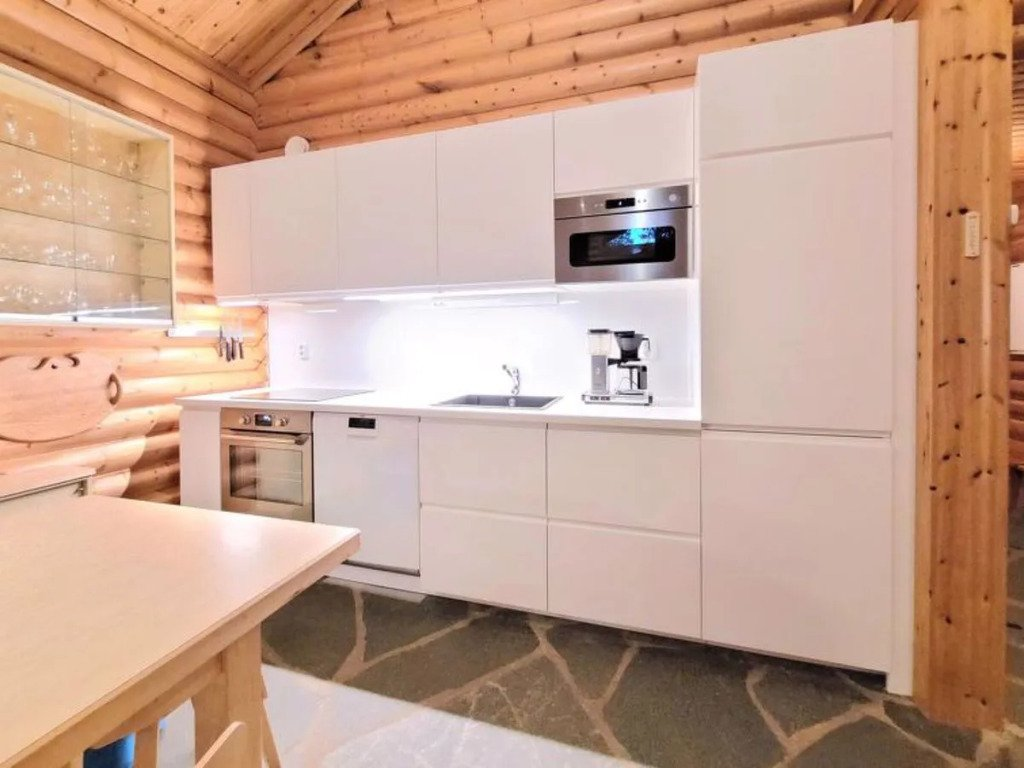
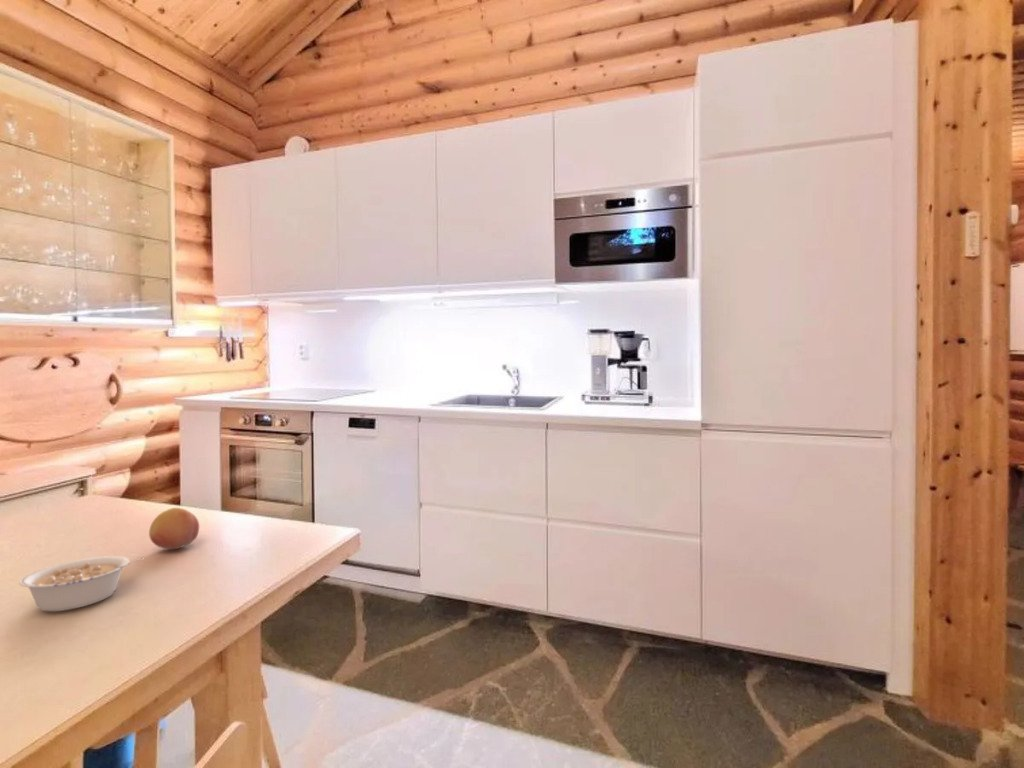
+ fruit [148,507,200,550]
+ legume [18,555,142,612]
